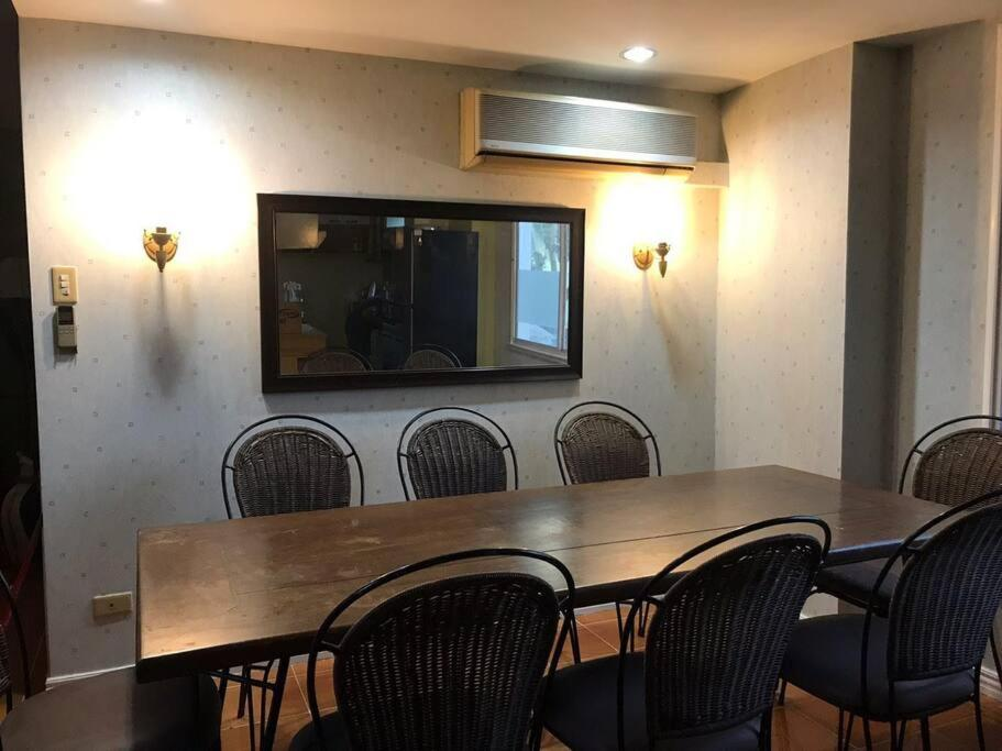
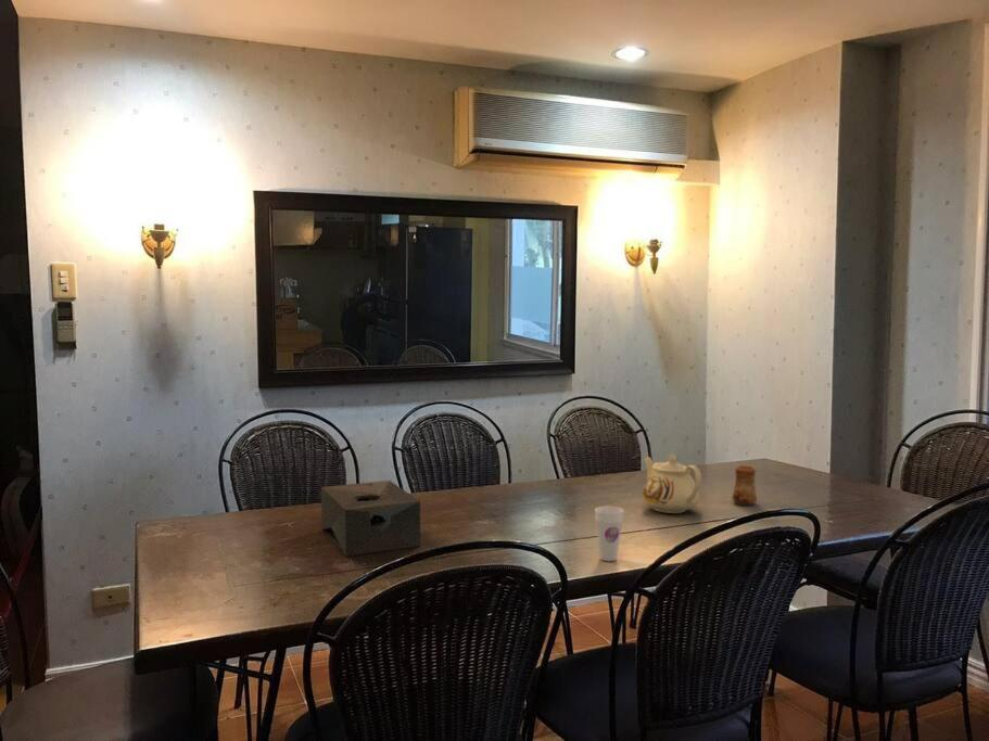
+ box [320,480,421,558]
+ cup [731,464,758,507]
+ teapot [642,452,702,514]
+ cup [594,506,624,562]
